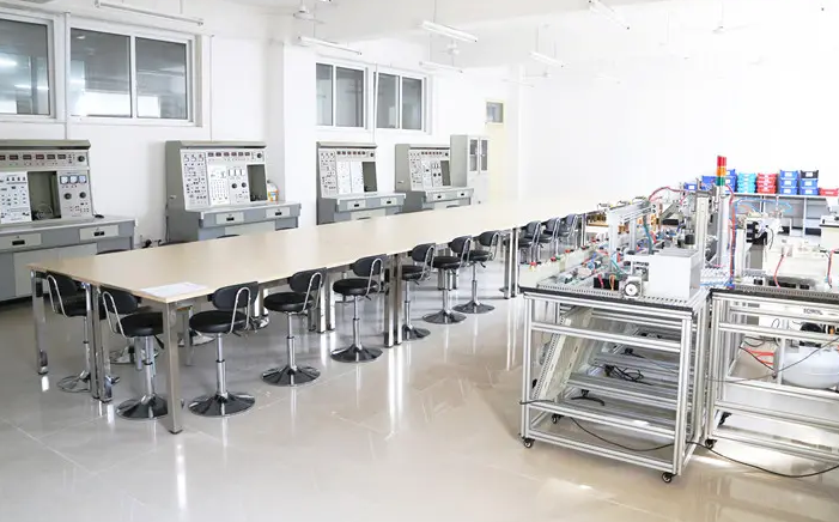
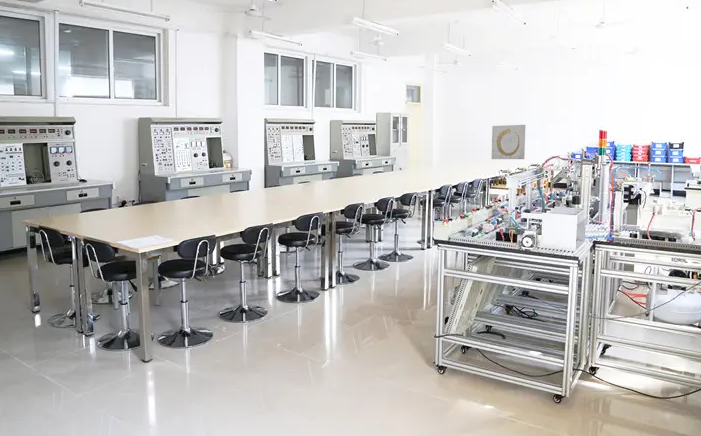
+ wall art [491,124,526,160]
